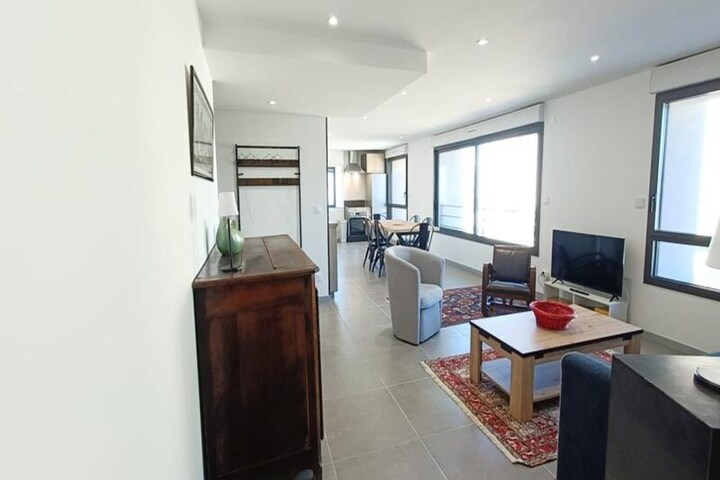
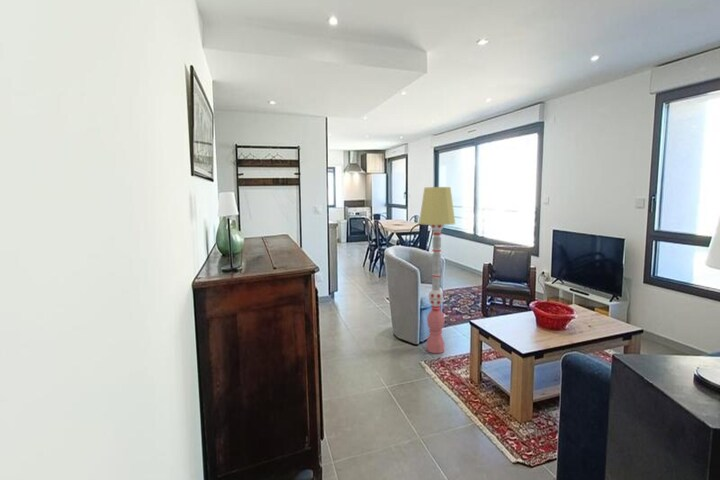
+ floor lamp [418,186,456,354]
